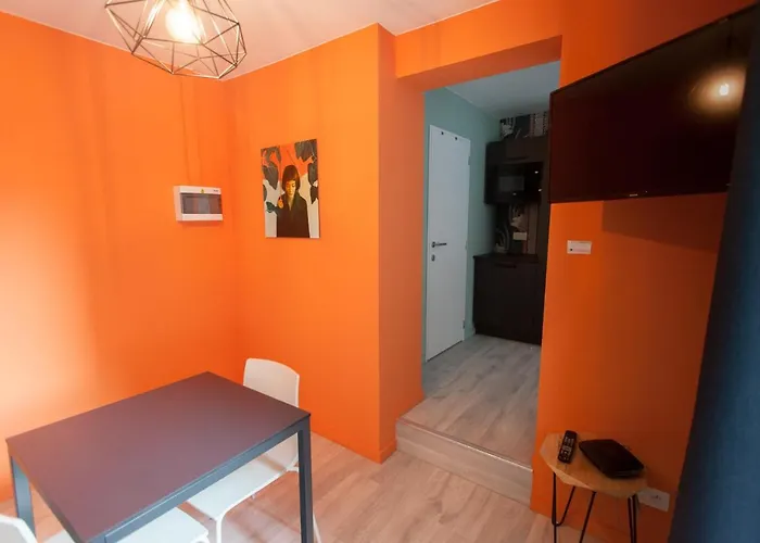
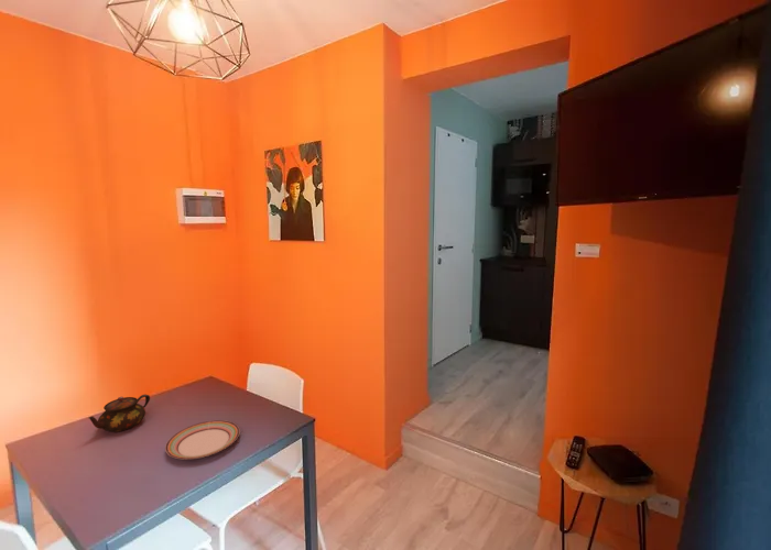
+ teapot [88,394,151,433]
+ plate [164,419,240,460]
